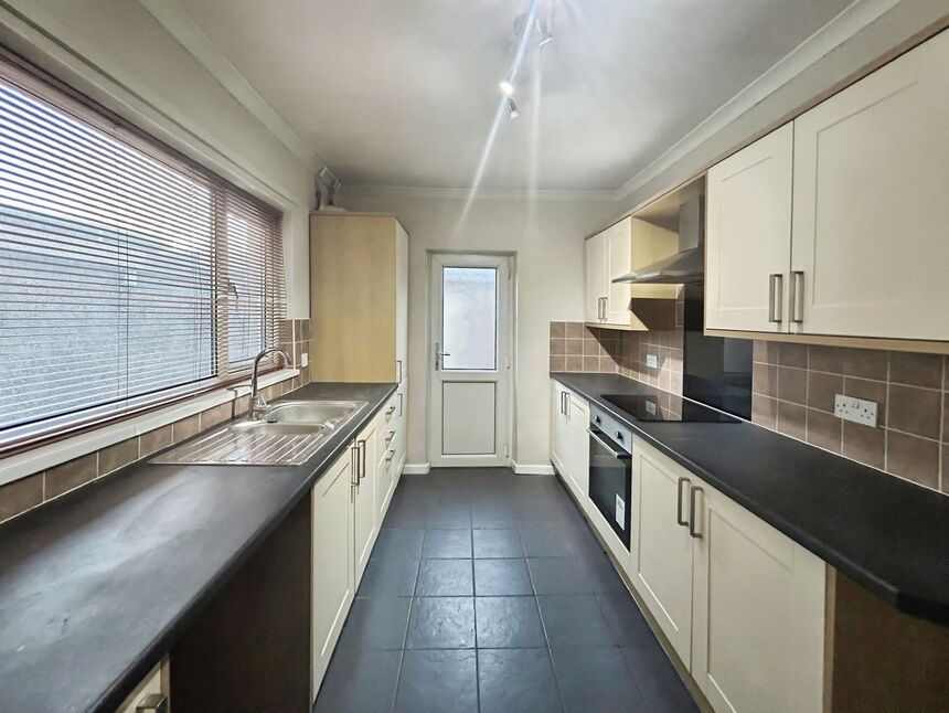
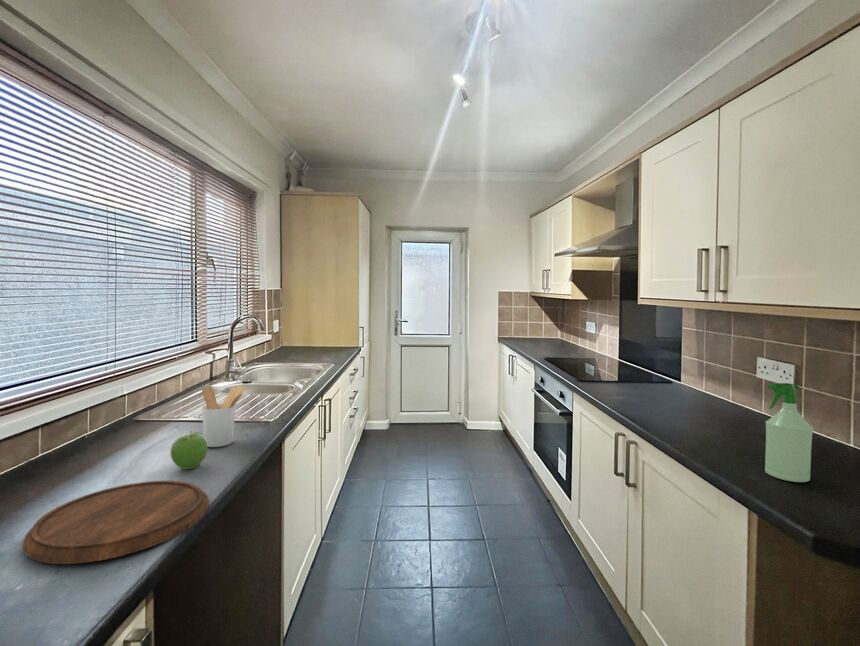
+ cutting board [22,480,210,565]
+ fruit [169,430,209,470]
+ spray bottle [764,382,814,483]
+ utensil holder [201,384,247,448]
